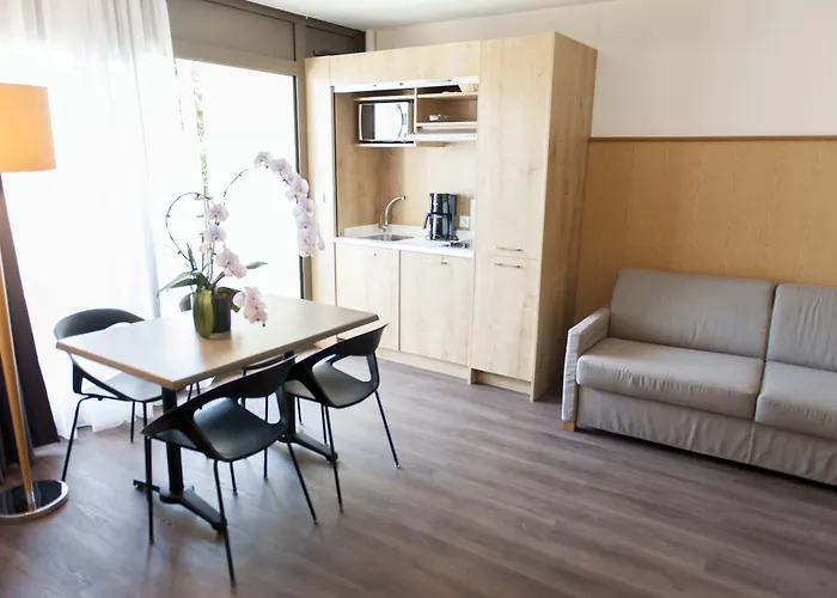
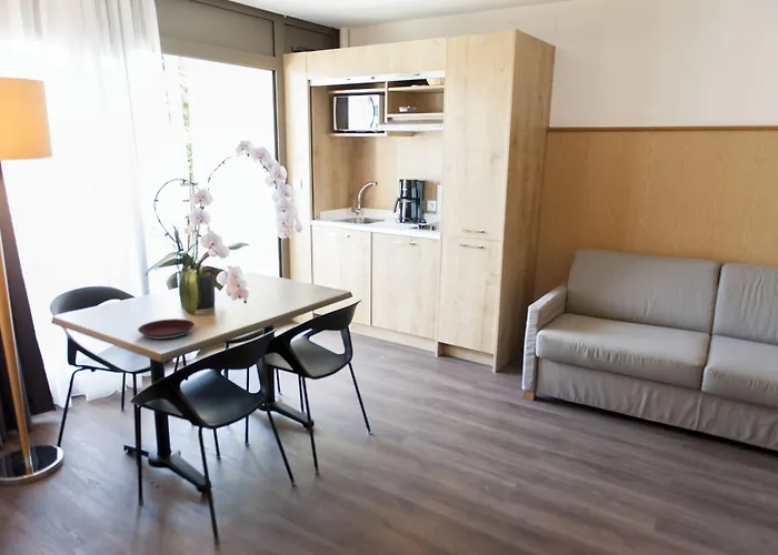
+ plate [137,317,196,341]
